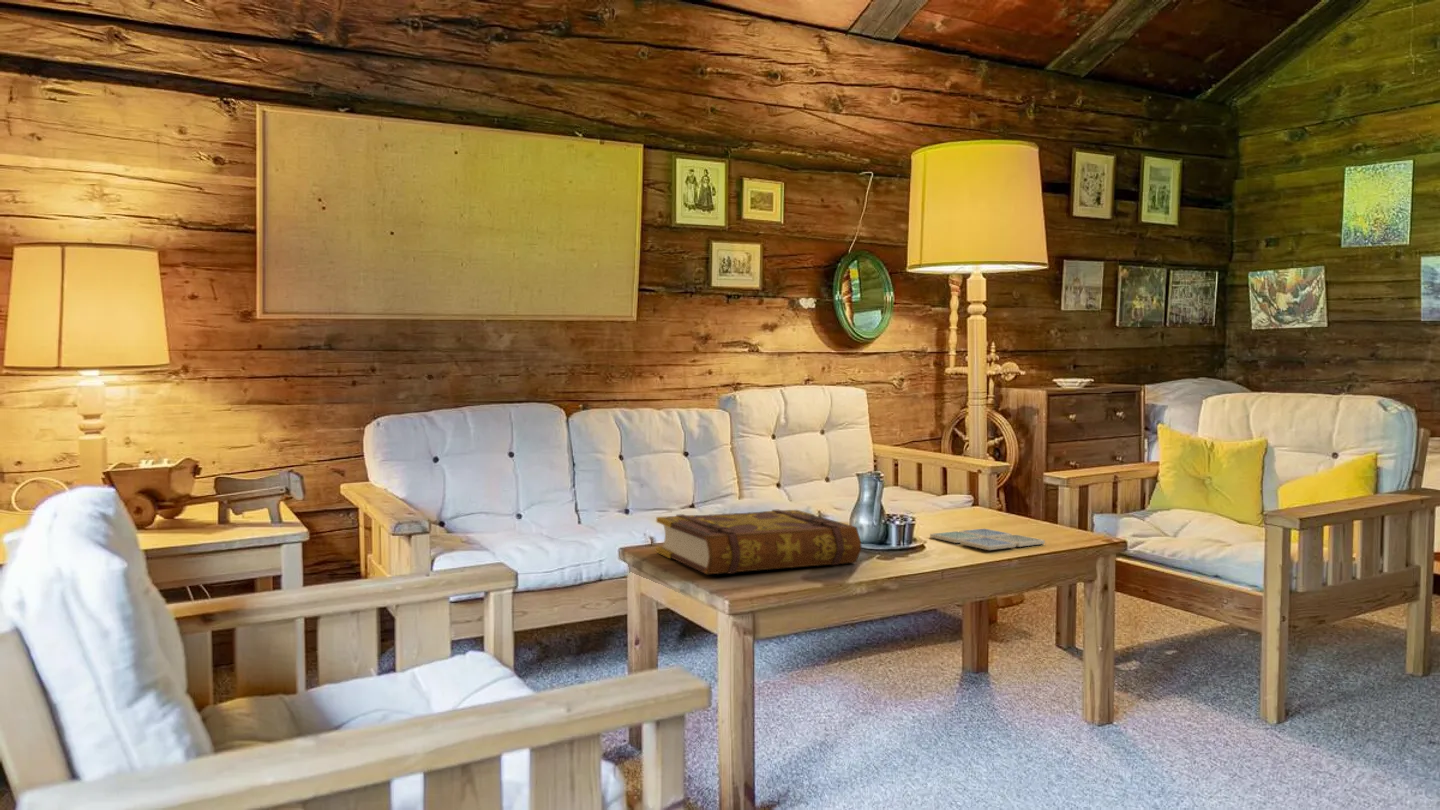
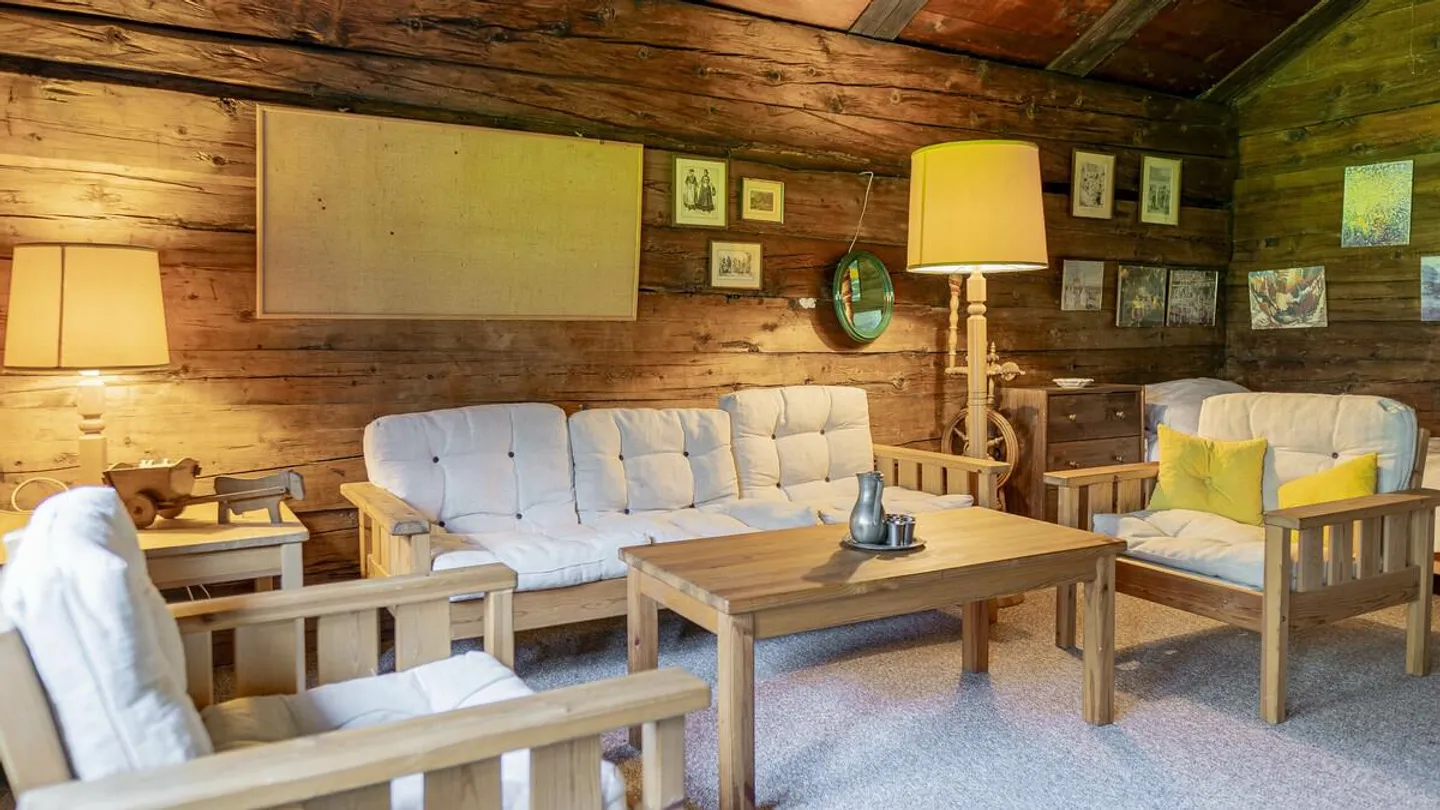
- drink coaster [929,527,1046,551]
- book [655,509,863,575]
